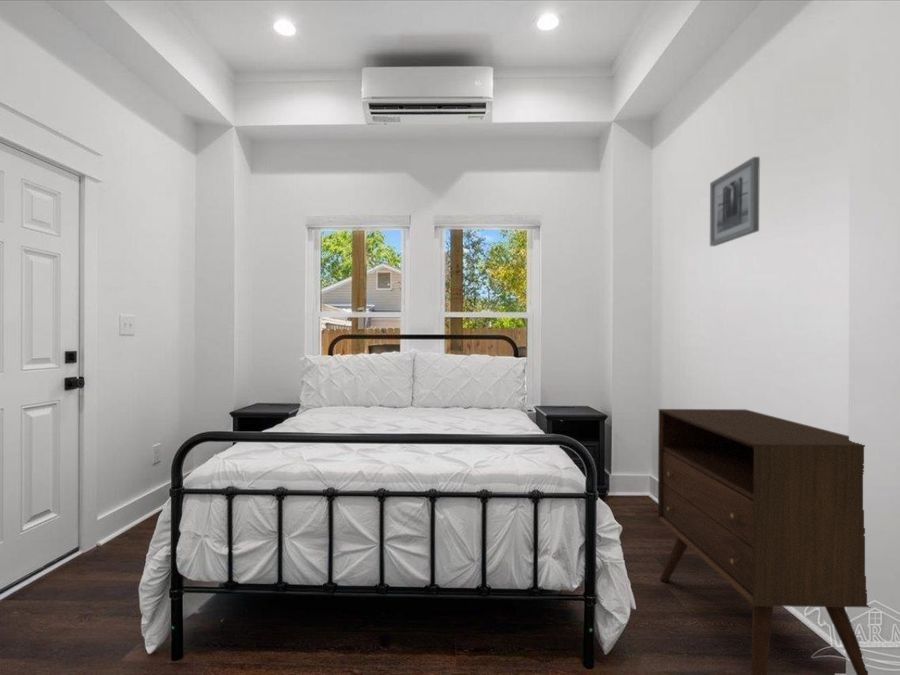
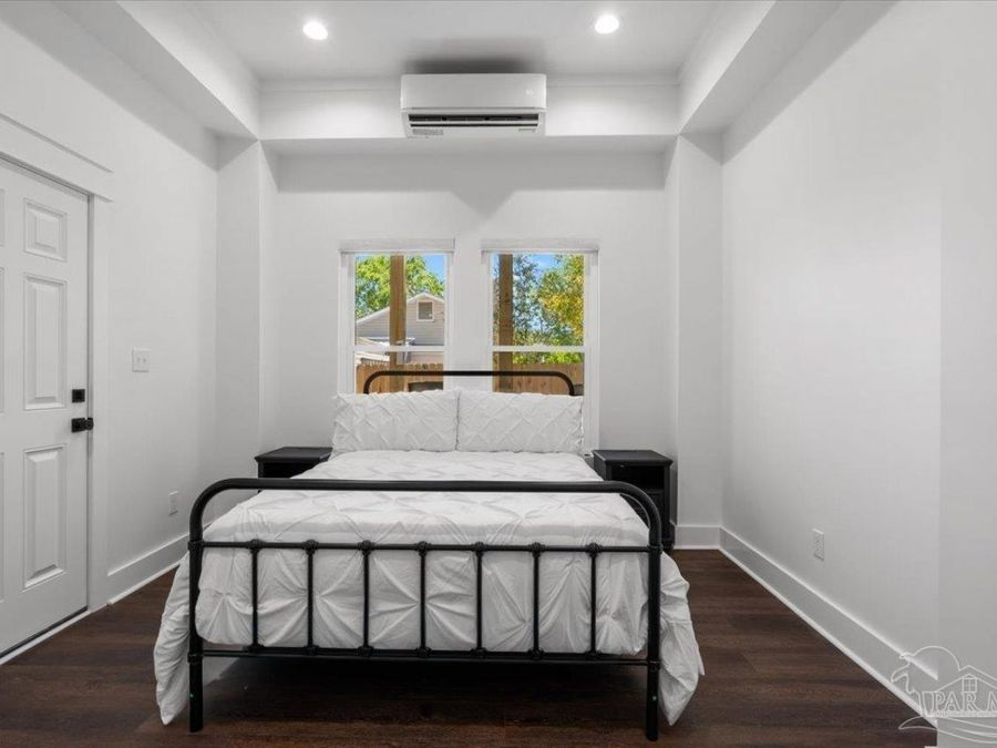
- wall art [709,156,761,247]
- cabinet [657,408,870,675]
